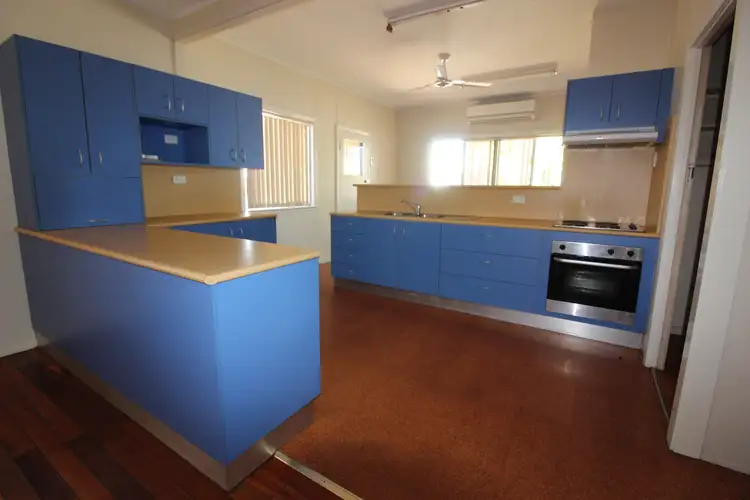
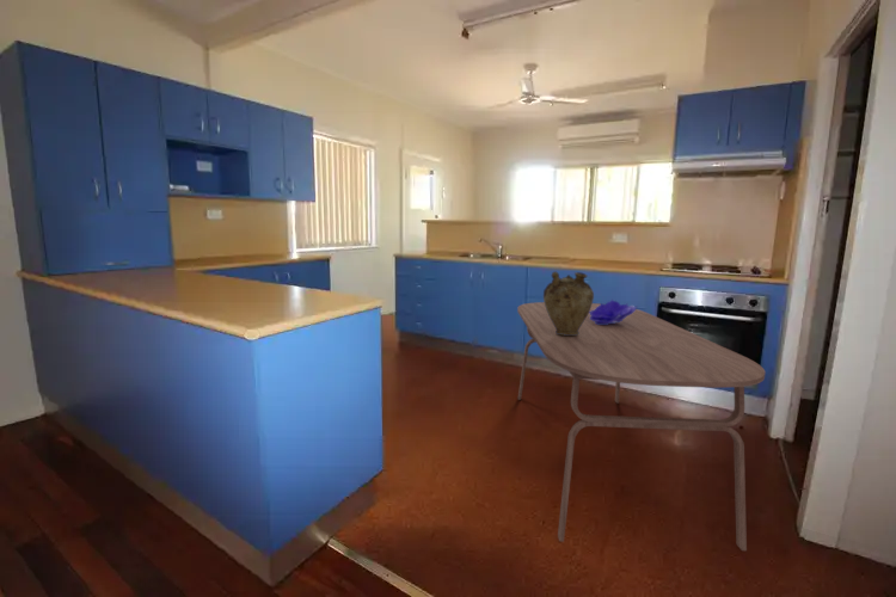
+ dining table [516,301,767,552]
+ decorative bowl [589,298,639,325]
+ vase [542,270,595,336]
